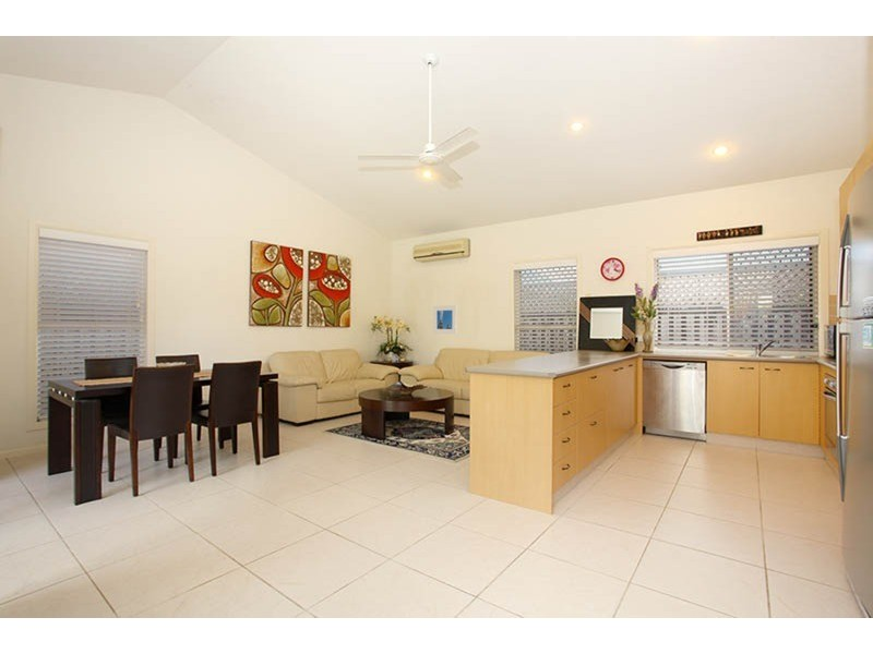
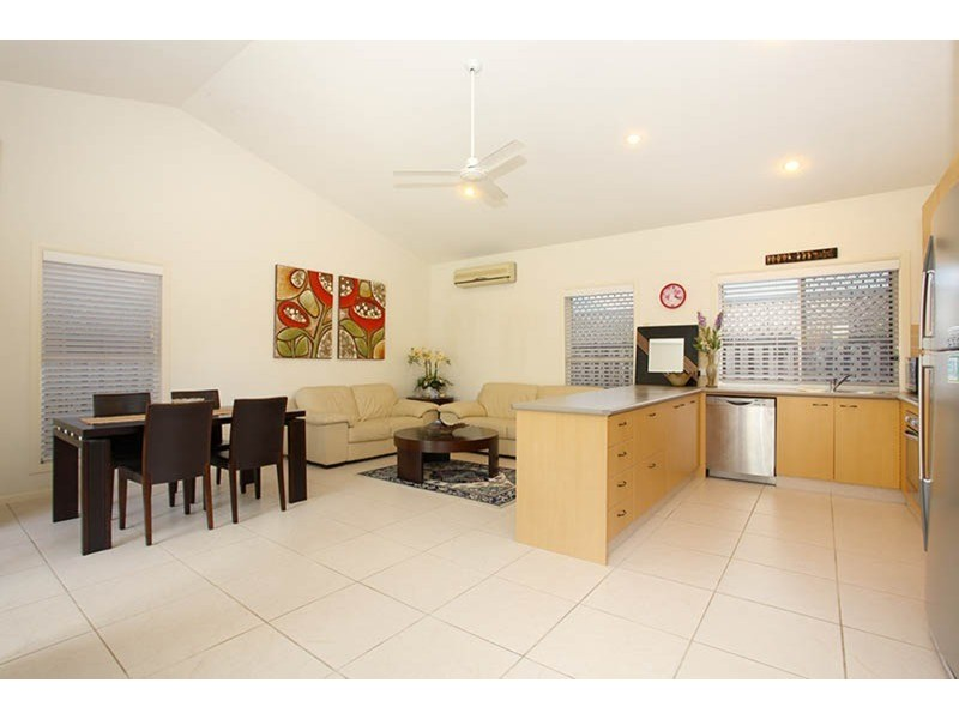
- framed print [432,304,457,335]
